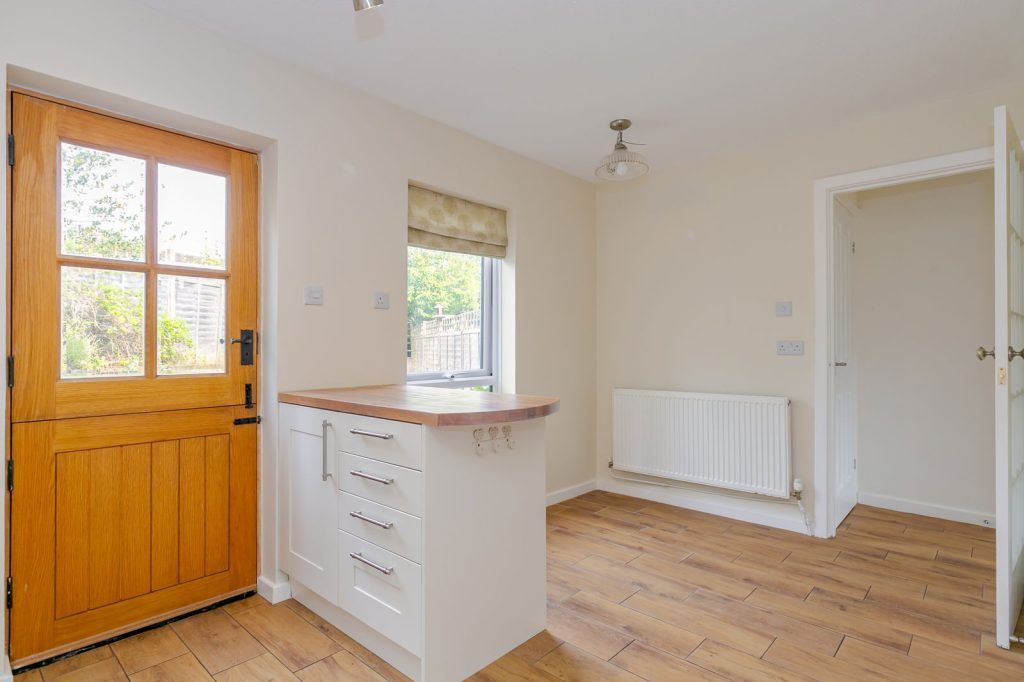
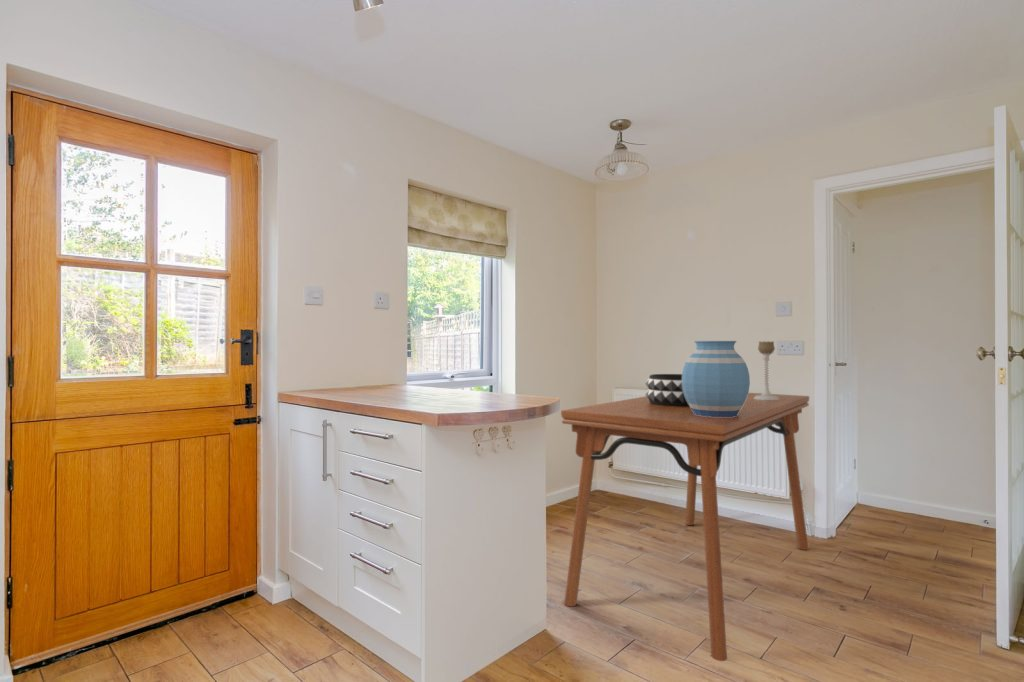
+ dining table [560,392,810,662]
+ vase [681,340,751,417]
+ candle holder [753,340,780,401]
+ decorative bowl [644,373,690,406]
